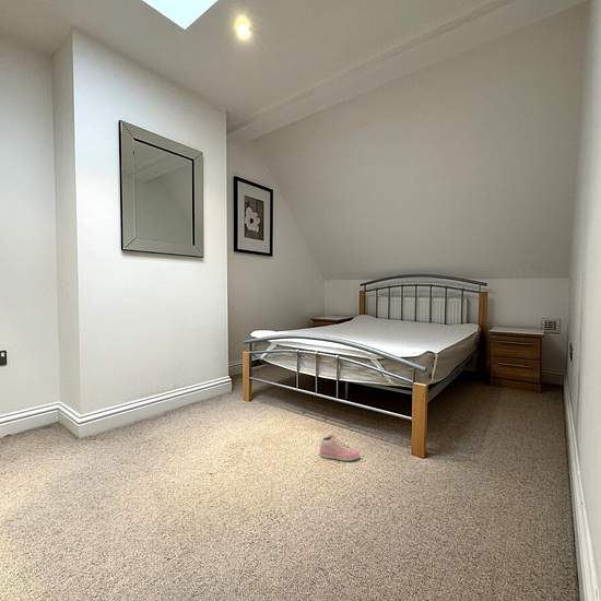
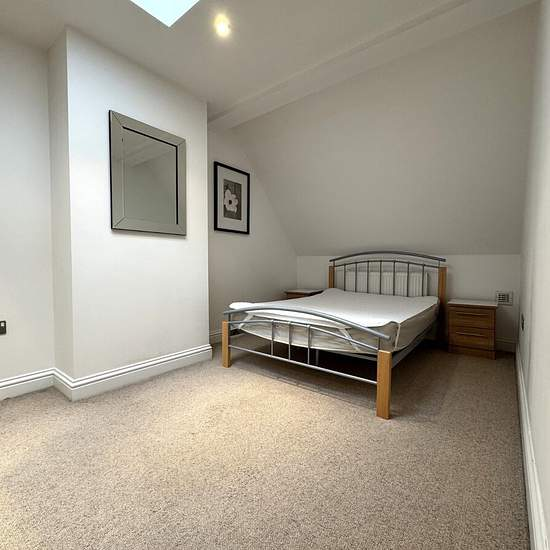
- sneaker [318,433,361,462]
